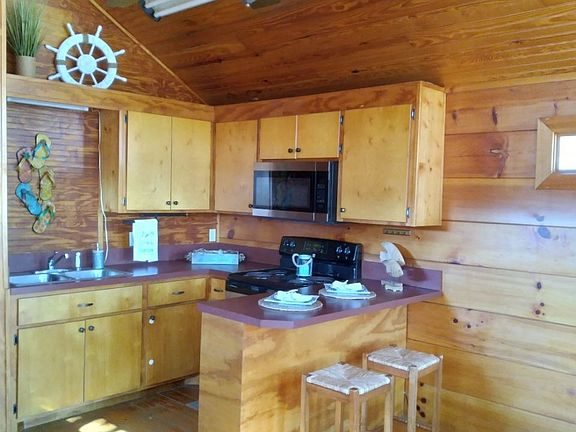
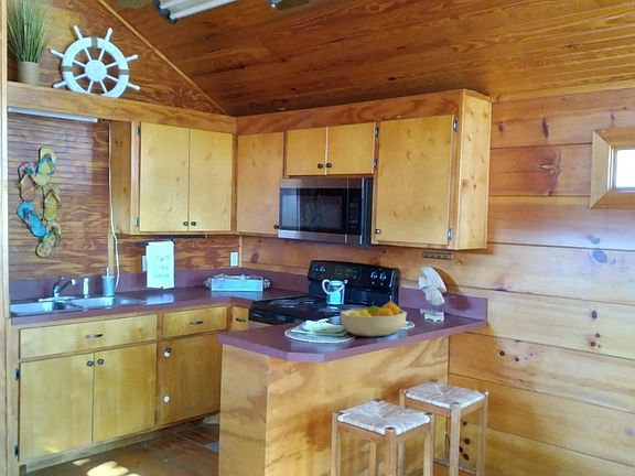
+ fruit bowl [340,301,408,337]
